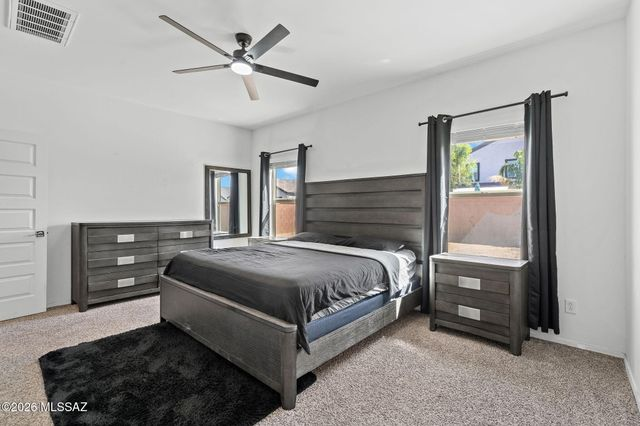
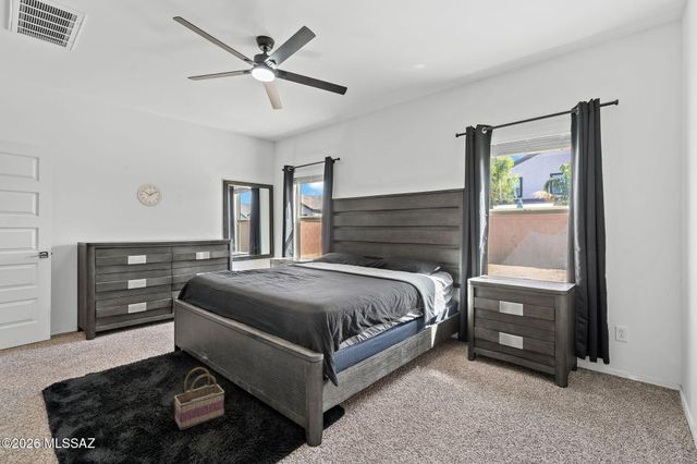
+ wall clock [136,183,163,207]
+ basket [173,366,225,431]
